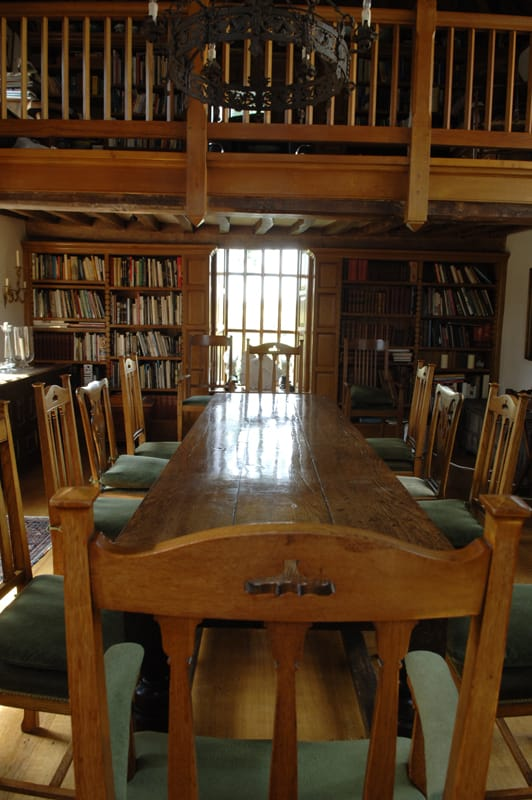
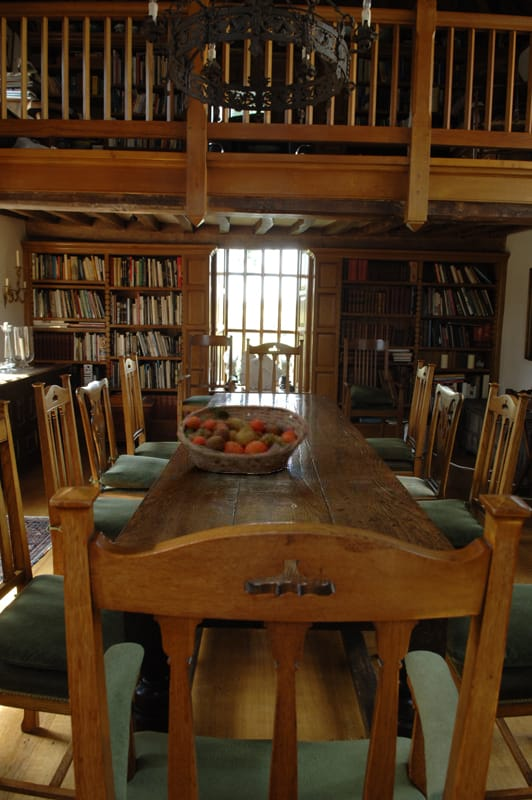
+ fruit basket [176,404,309,476]
